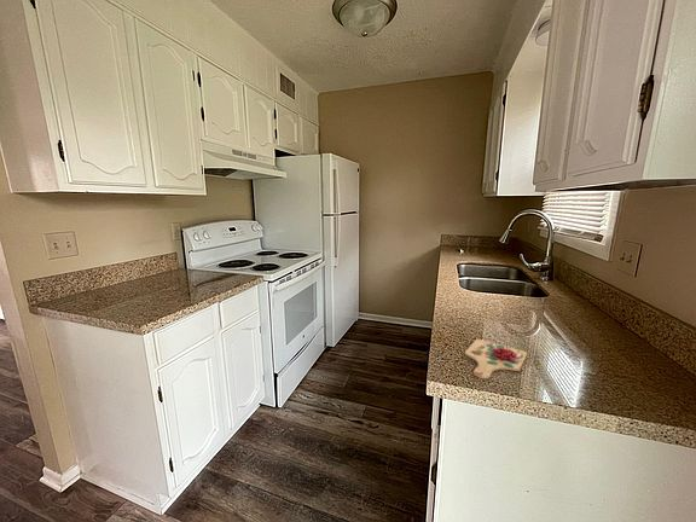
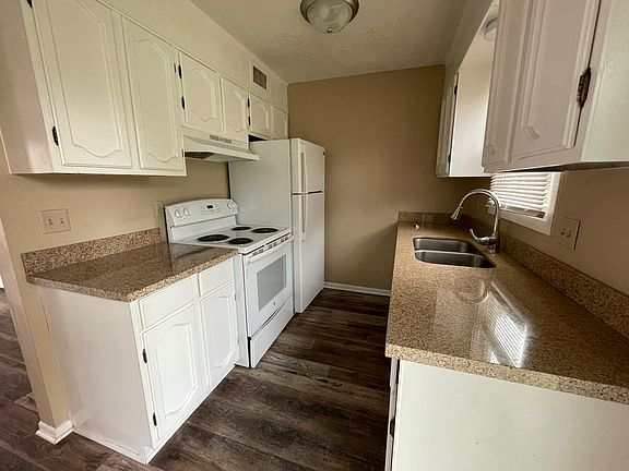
- cutting board [464,338,528,379]
